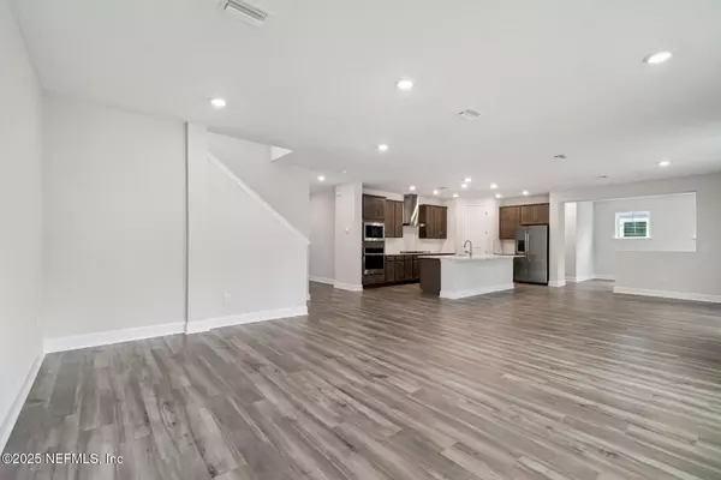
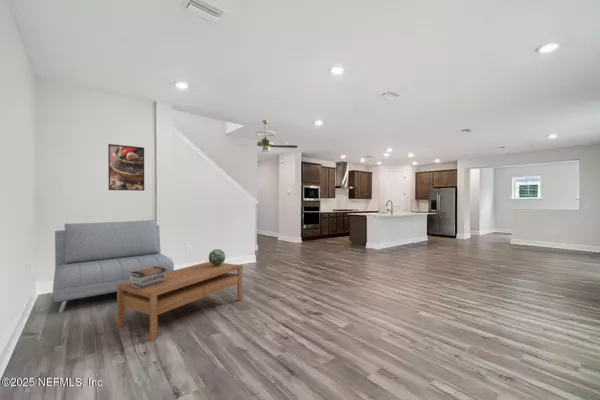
+ book stack [129,266,166,289]
+ ceiling fan [238,119,298,155]
+ coffee table [116,261,243,342]
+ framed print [107,143,145,192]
+ sofa [52,219,175,314]
+ decorative sphere [208,248,226,266]
